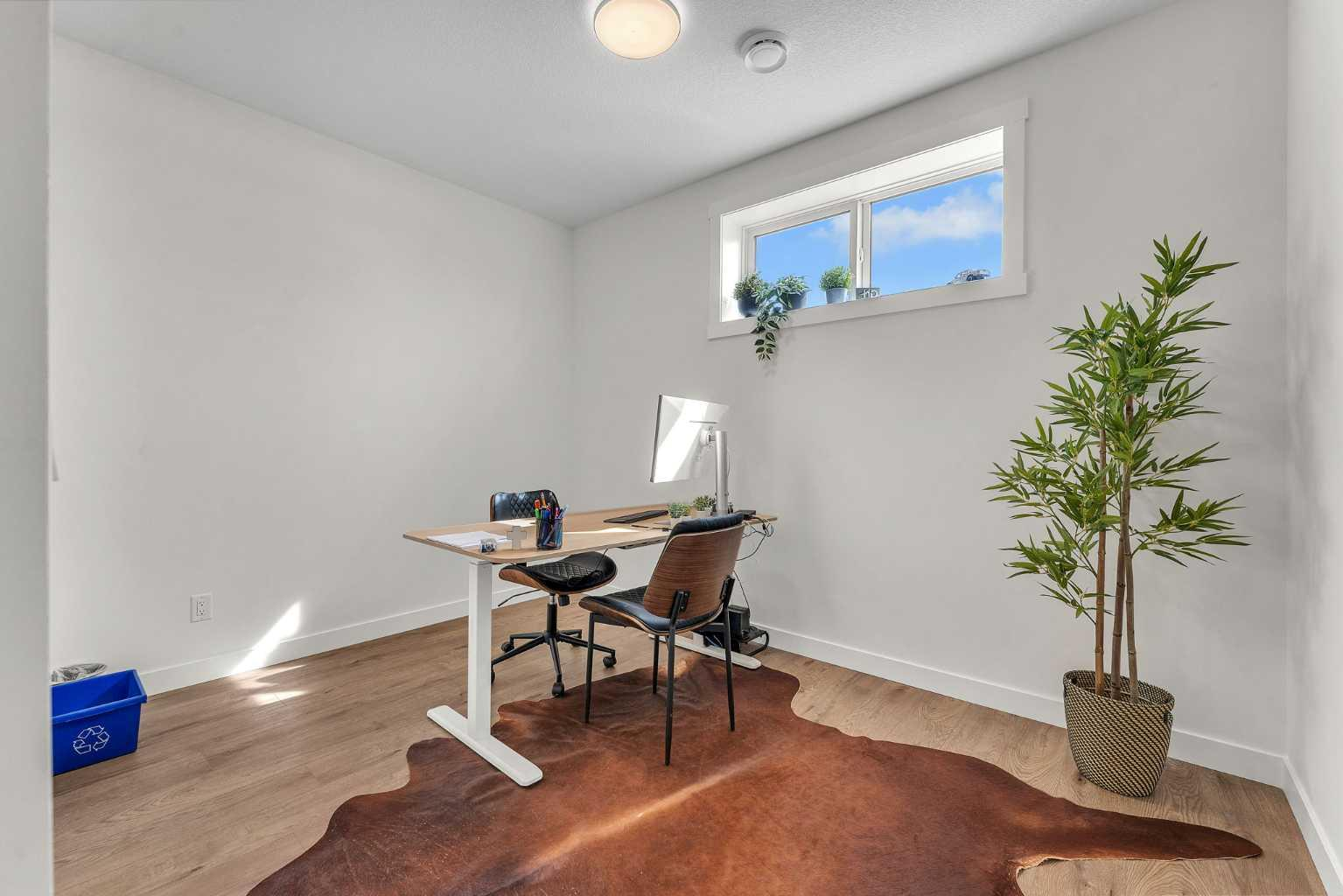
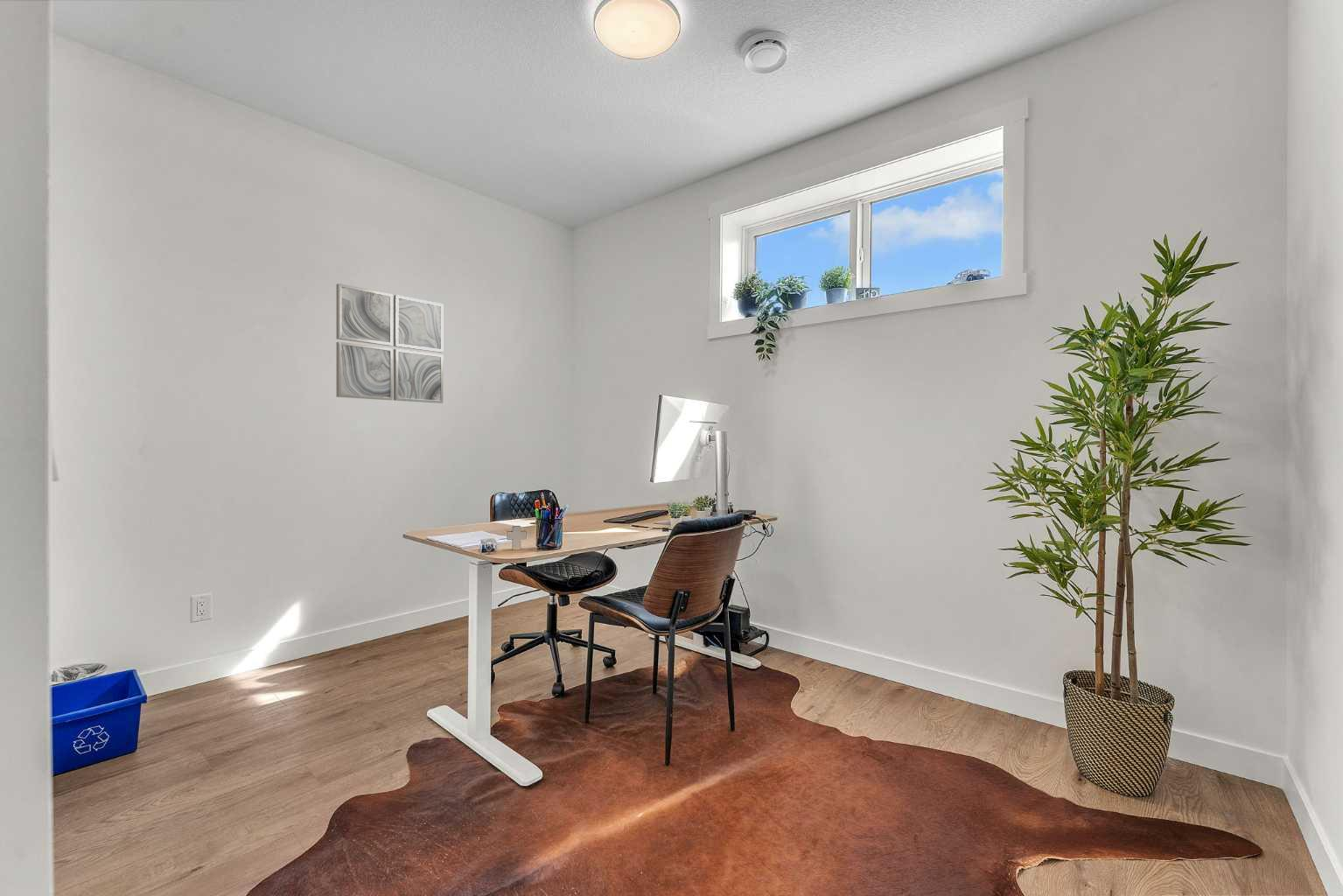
+ wall art [335,283,444,404]
